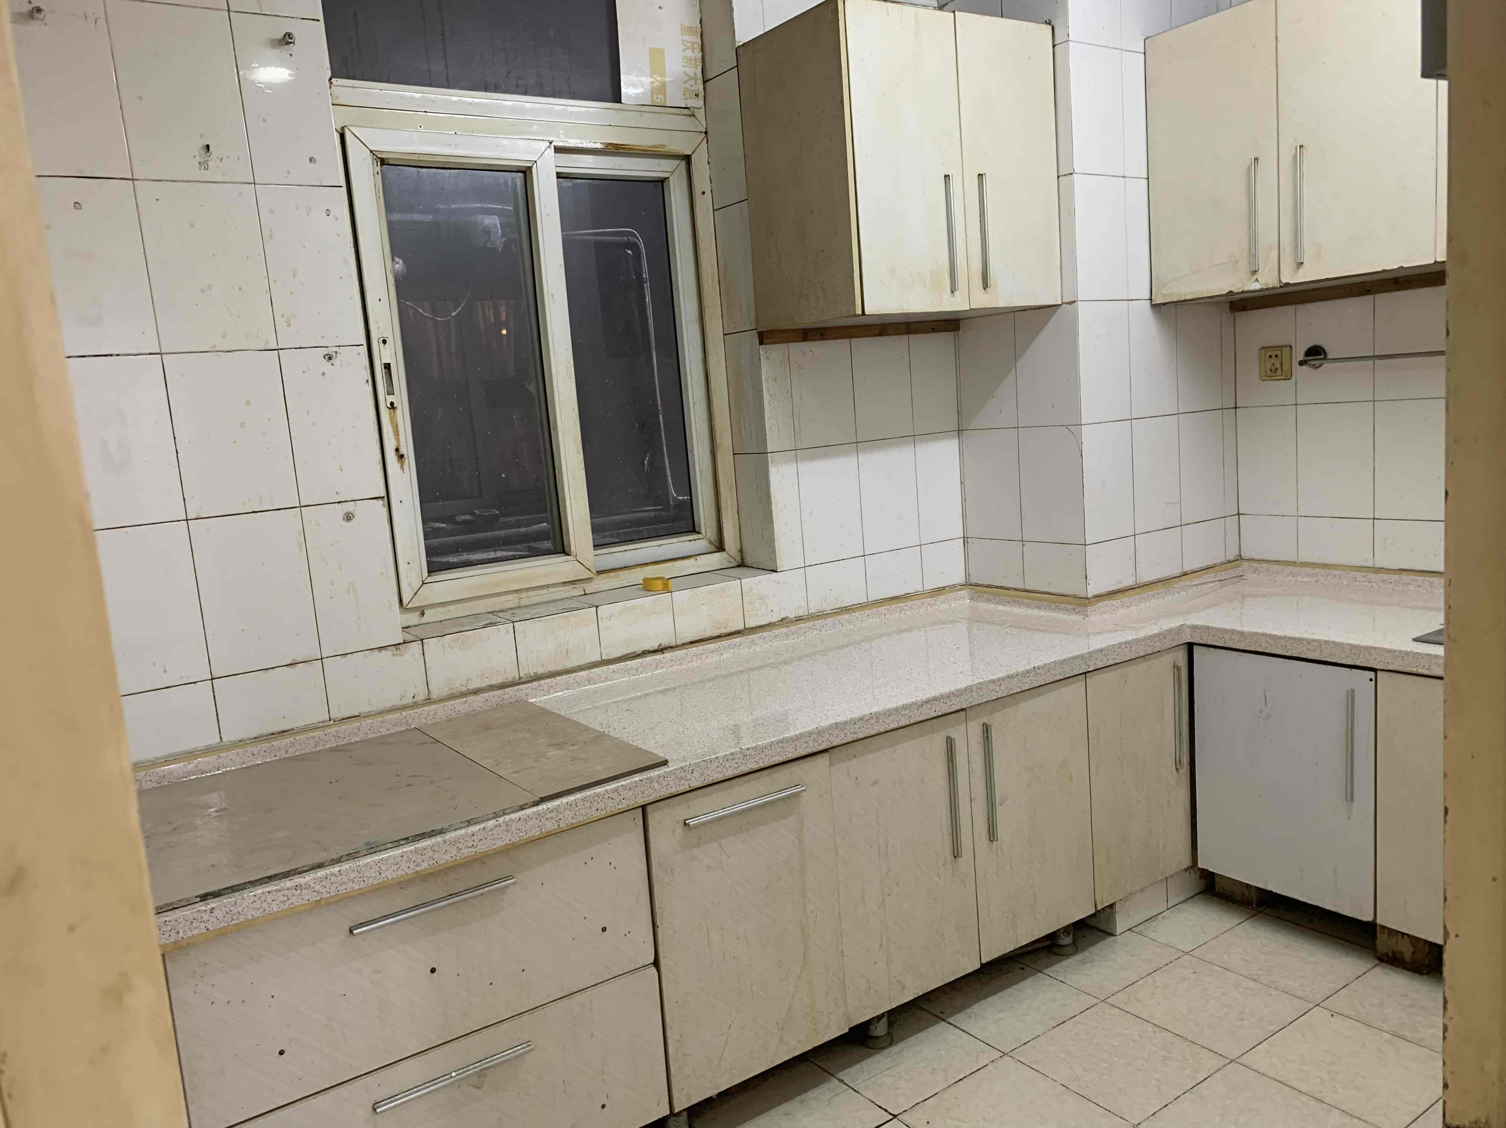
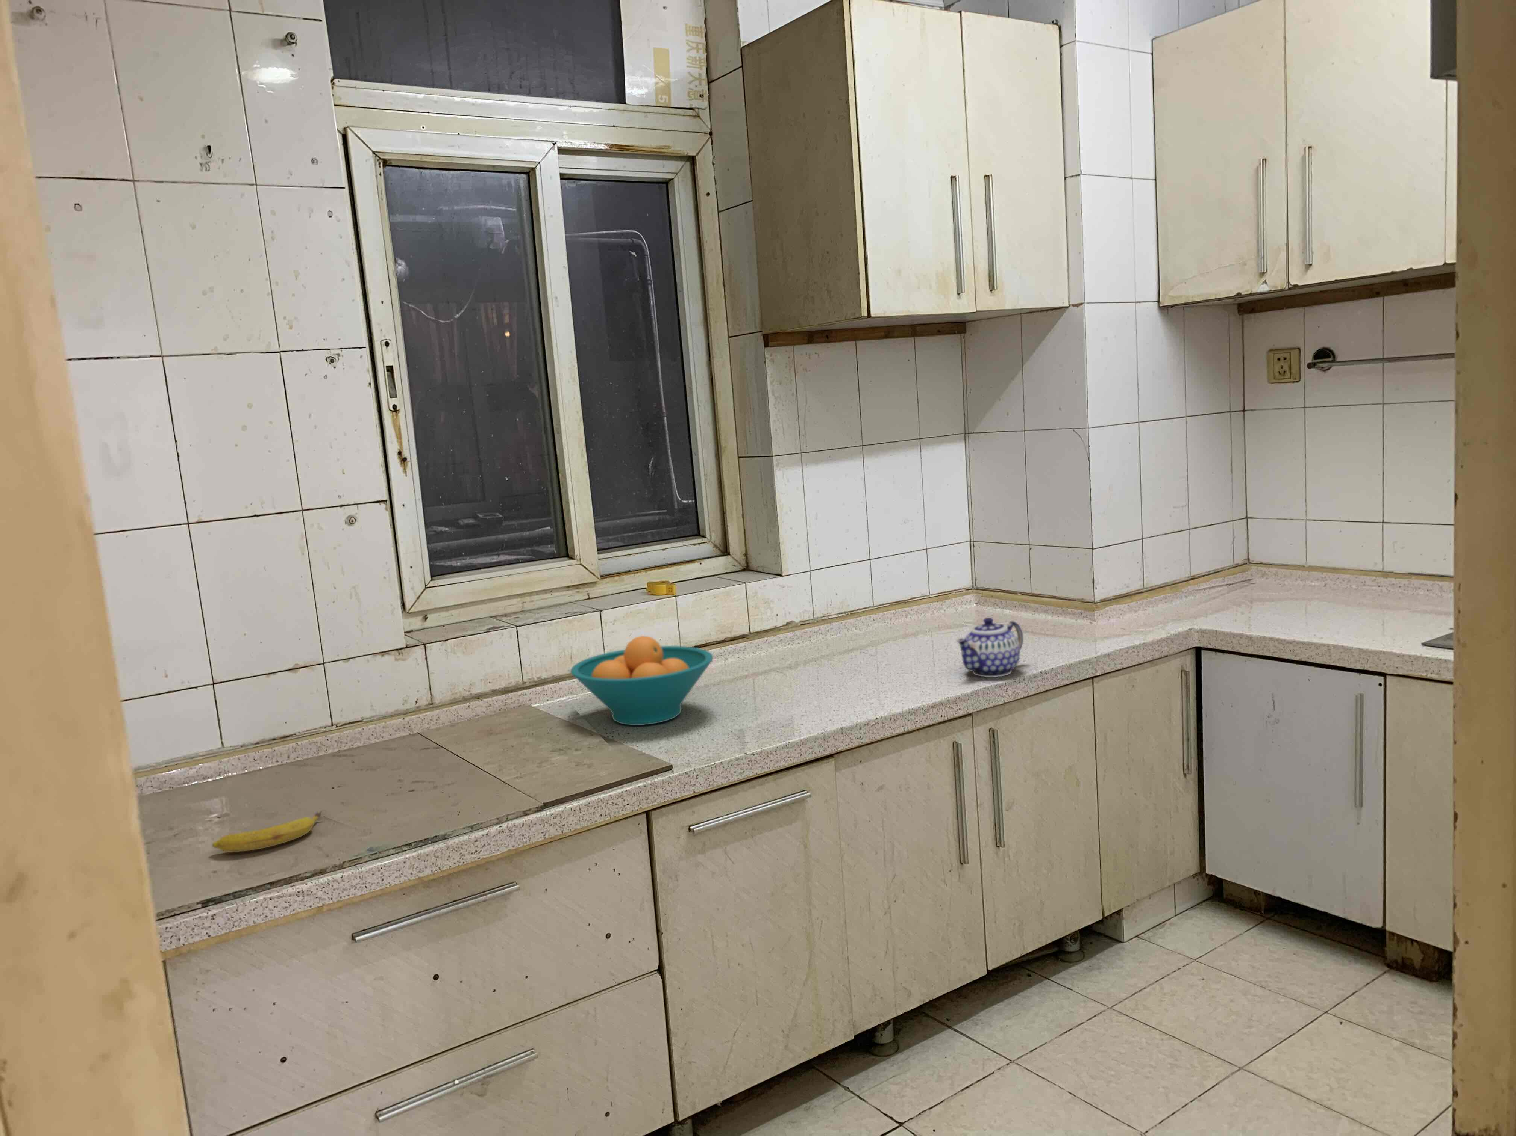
+ banana [212,808,327,852]
+ teapot [956,617,1023,678]
+ fruit bowl [571,636,714,726]
